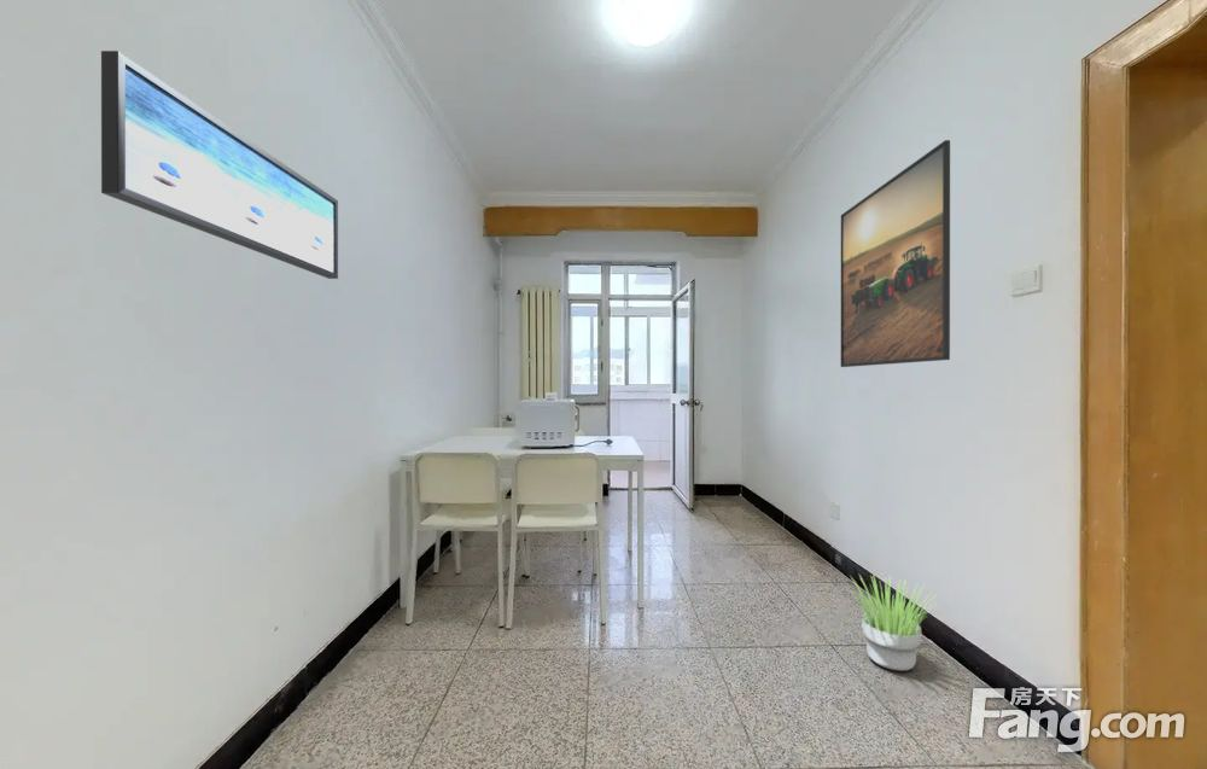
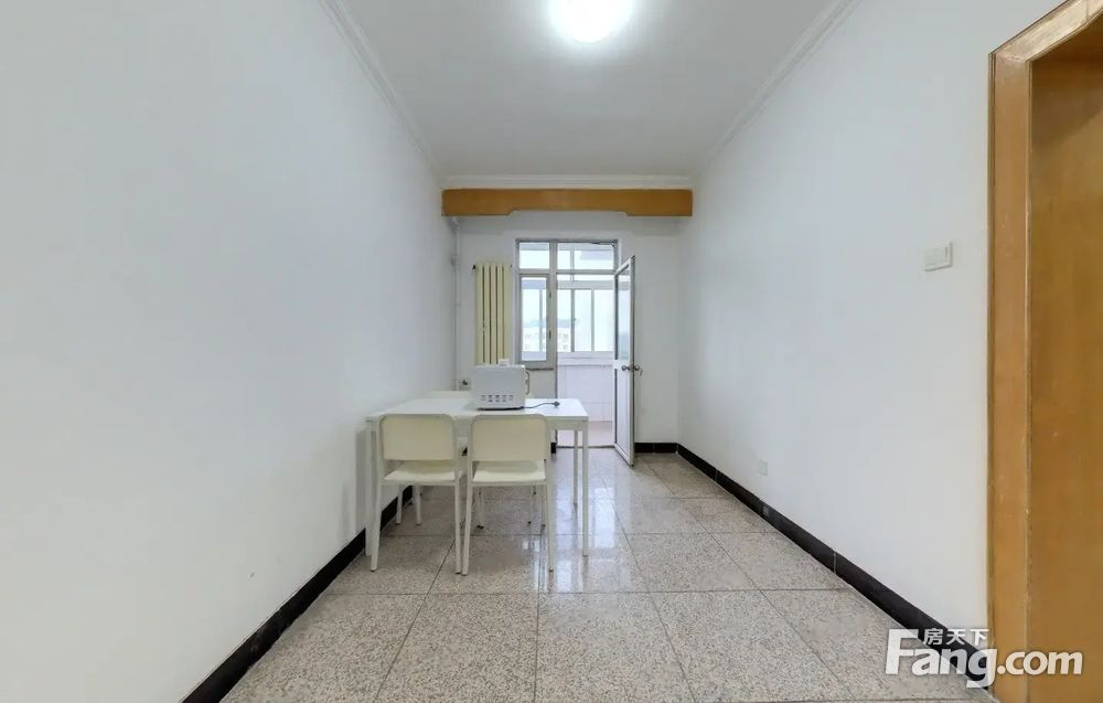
- wall art [100,49,339,280]
- potted plant [841,572,943,672]
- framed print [840,139,951,368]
